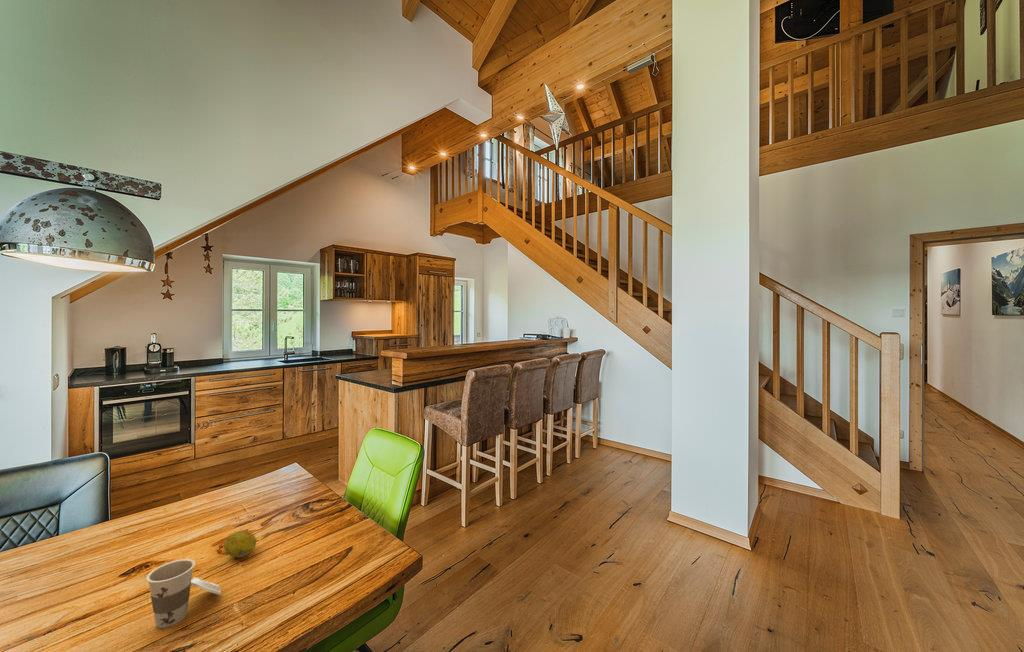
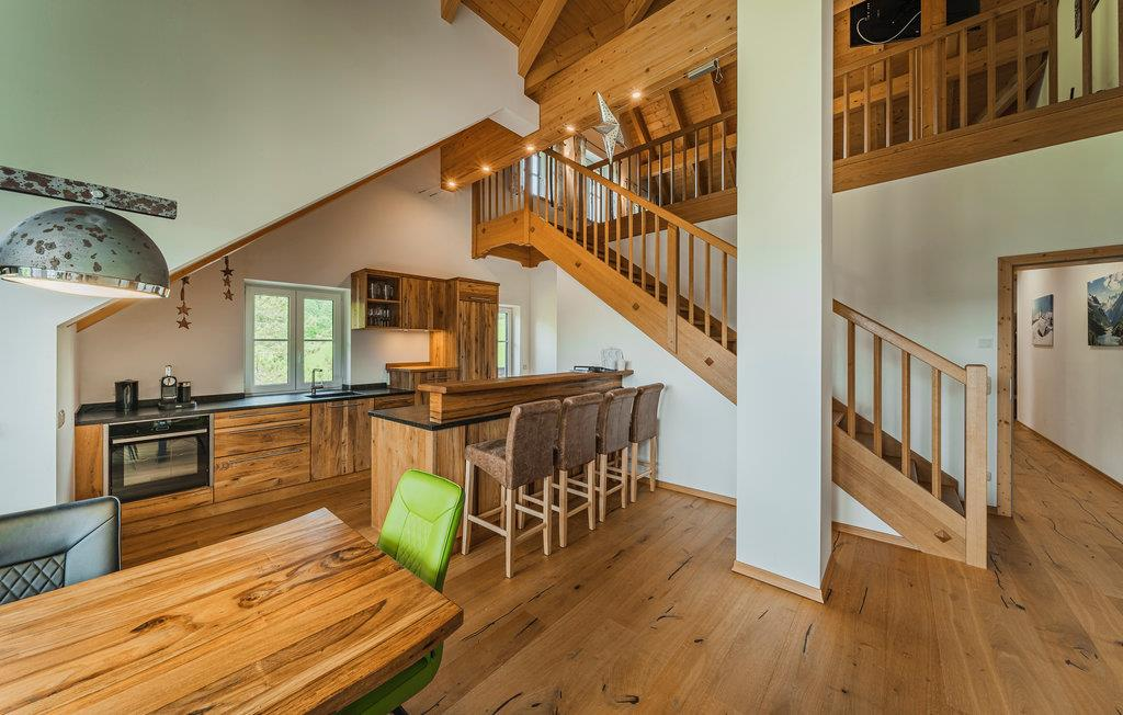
- fruit [223,530,257,558]
- cup [145,558,222,629]
